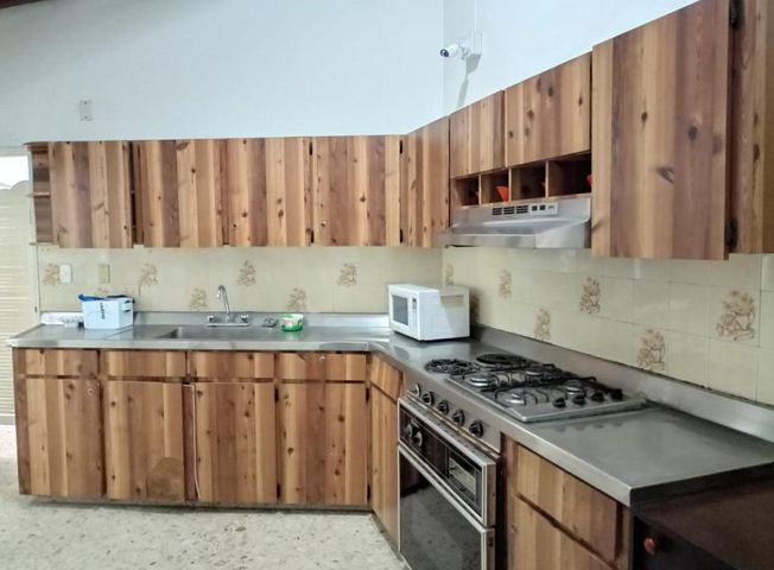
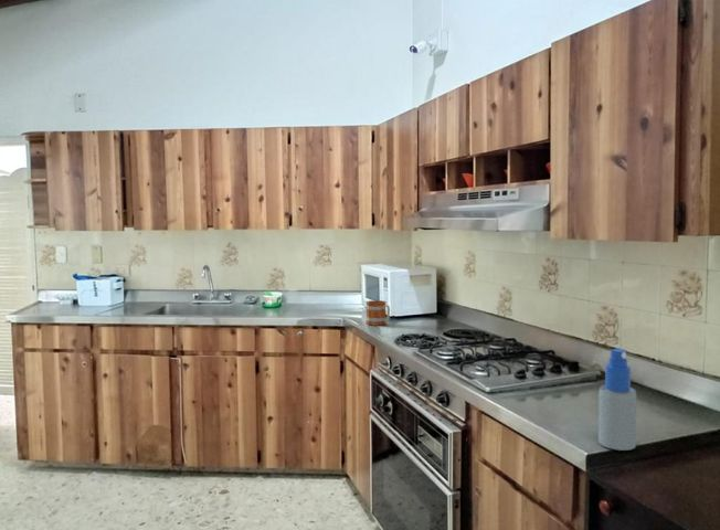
+ mug [366,299,391,327]
+ spray bottle [597,348,637,452]
